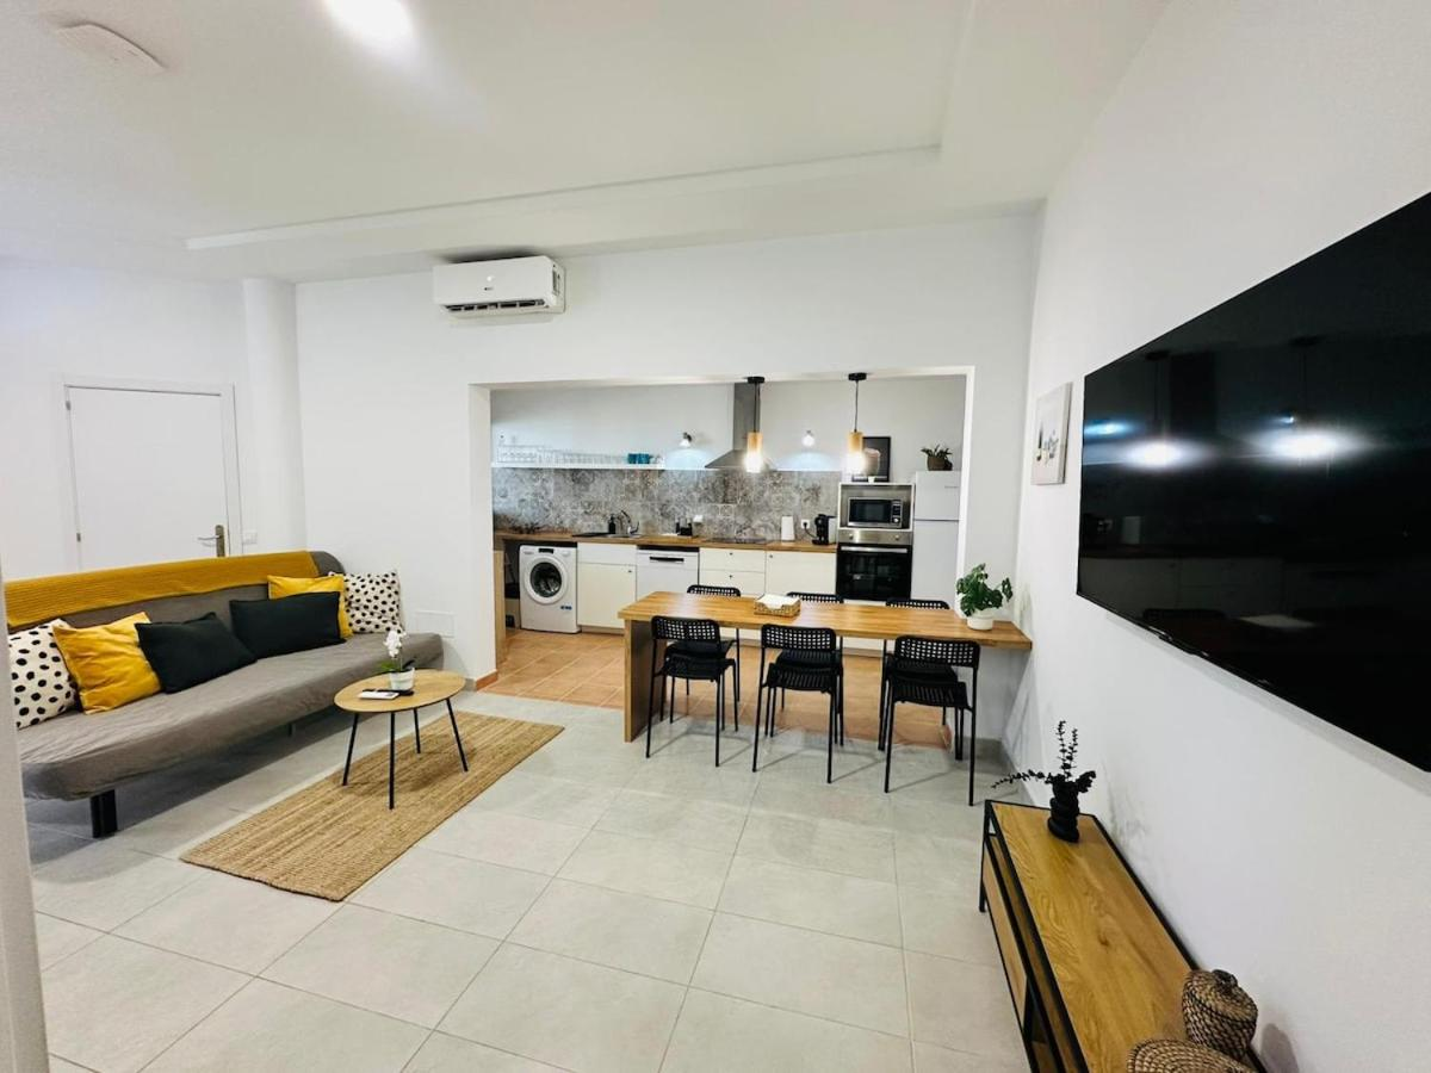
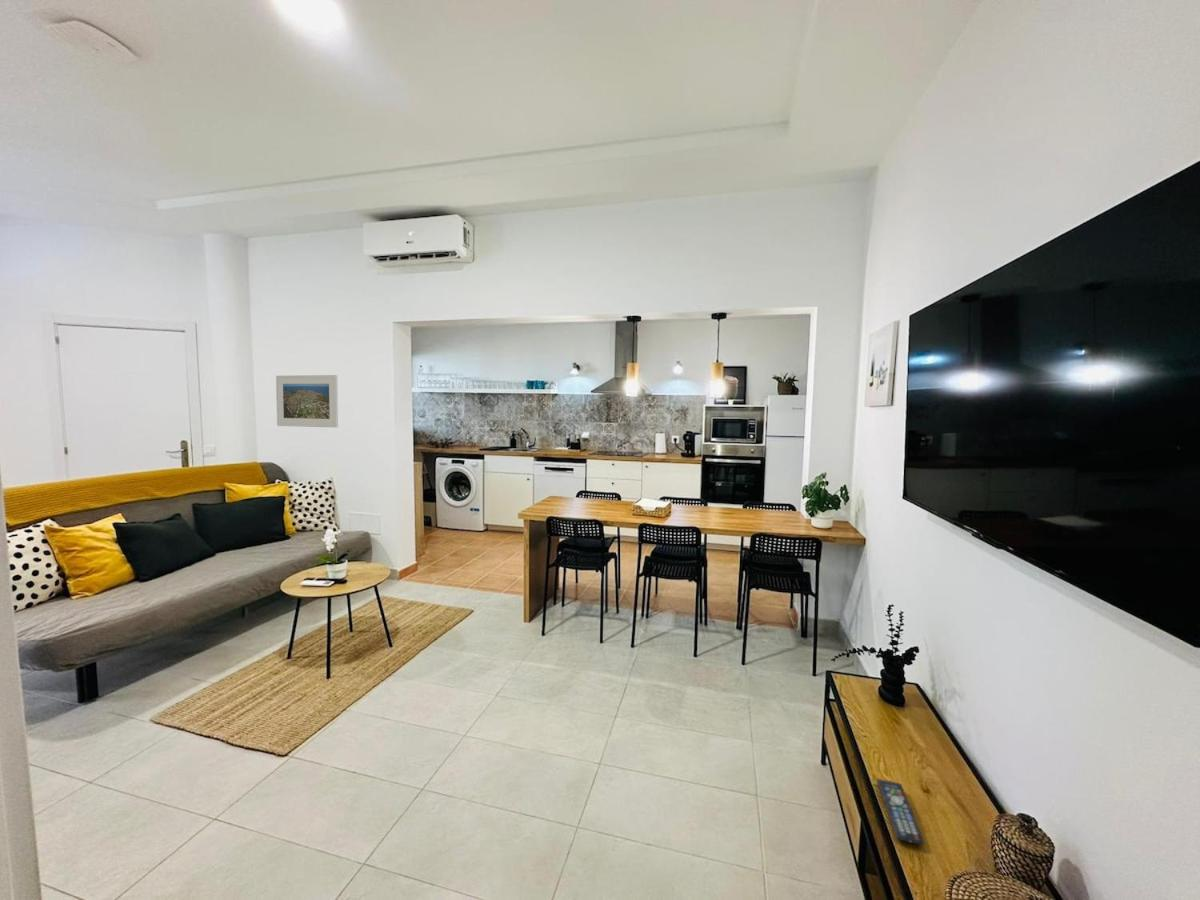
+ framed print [275,374,339,428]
+ remote control [875,778,925,846]
